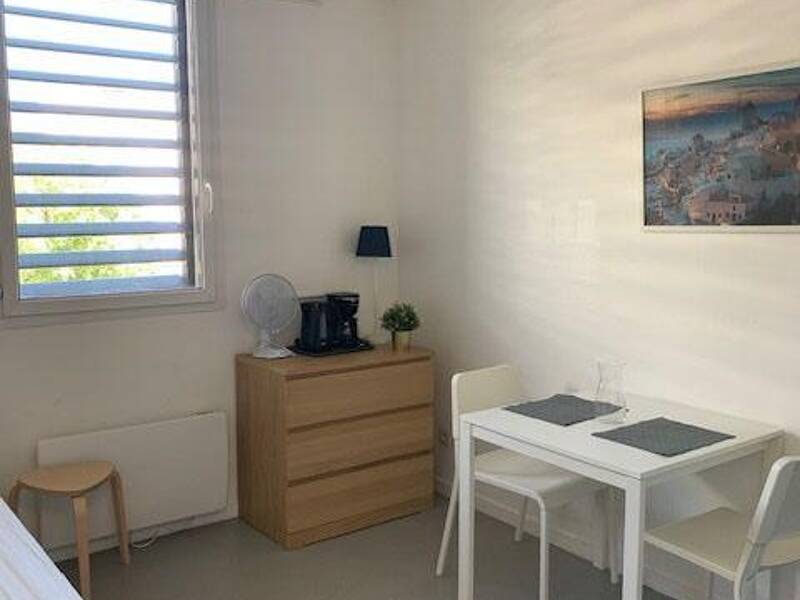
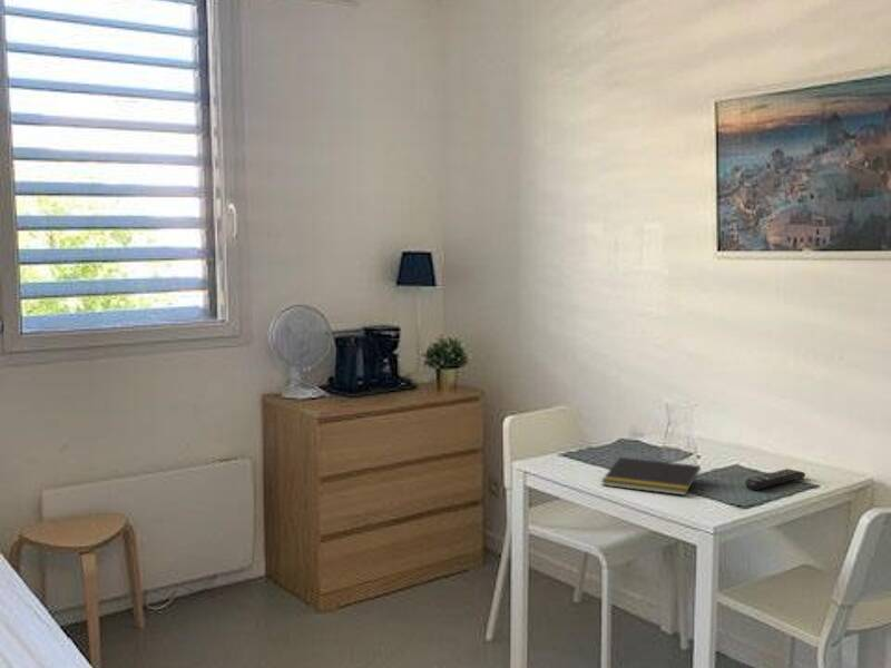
+ remote control [744,468,806,491]
+ notepad [600,456,702,497]
